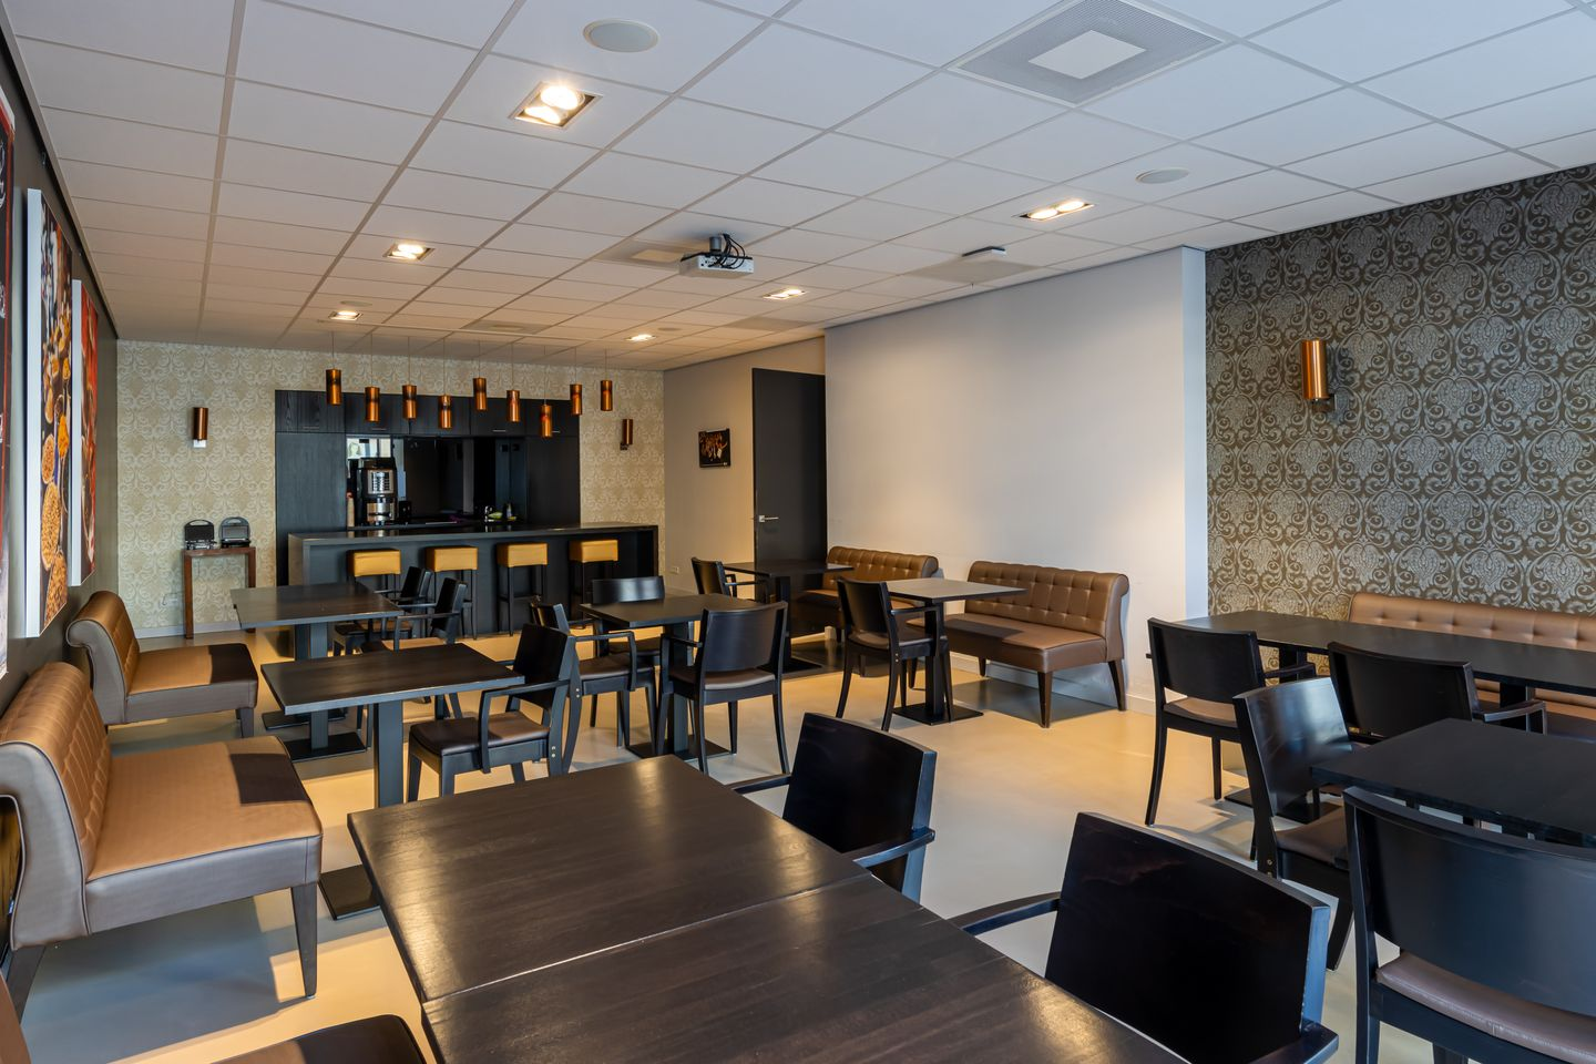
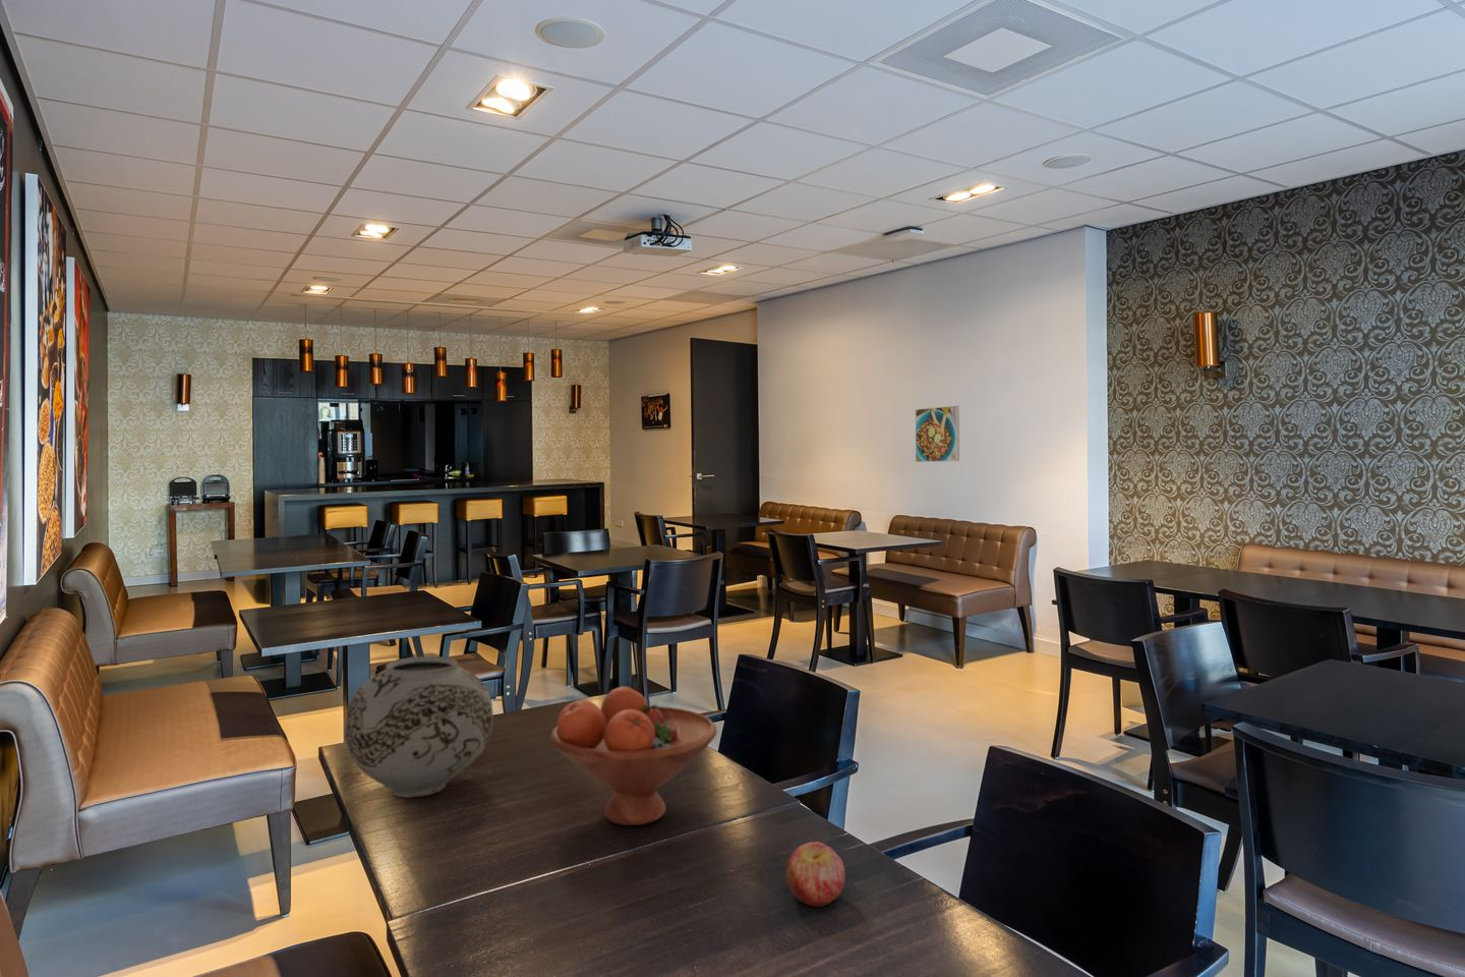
+ fruit bowl [549,685,718,827]
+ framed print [915,405,960,463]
+ apple [785,841,847,908]
+ vase [343,655,495,798]
